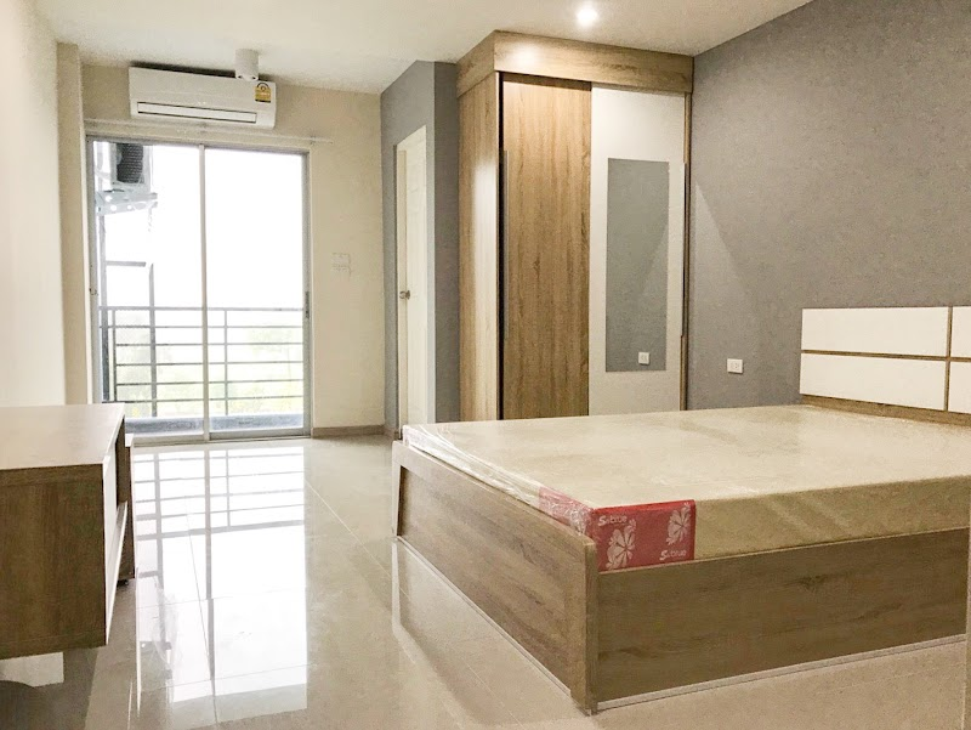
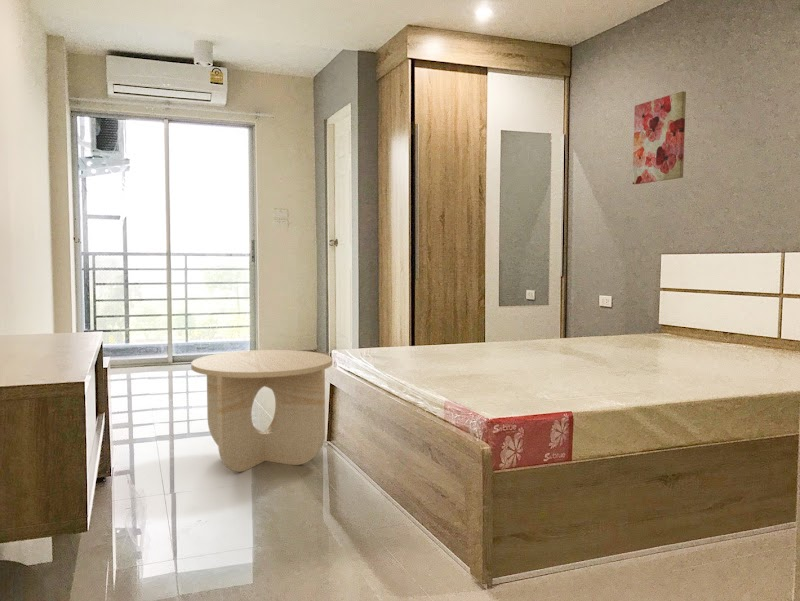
+ wall art [632,90,687,185]
+ side table [190,349,333,473]
